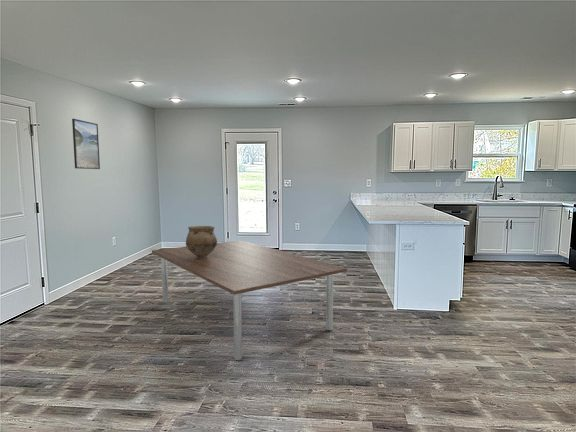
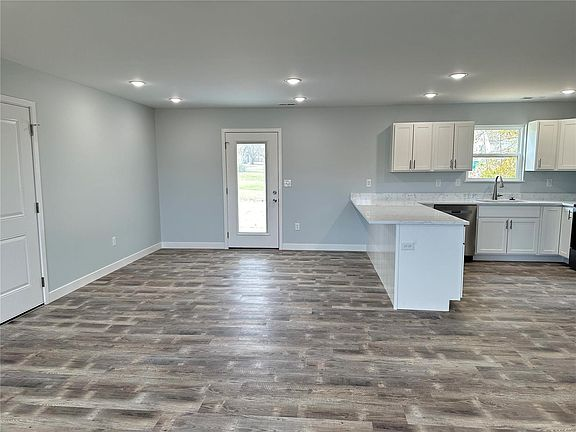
- ceramic pot [185,225,218,258]
- dining table [151,239,348,361]
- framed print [71,118,101,170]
